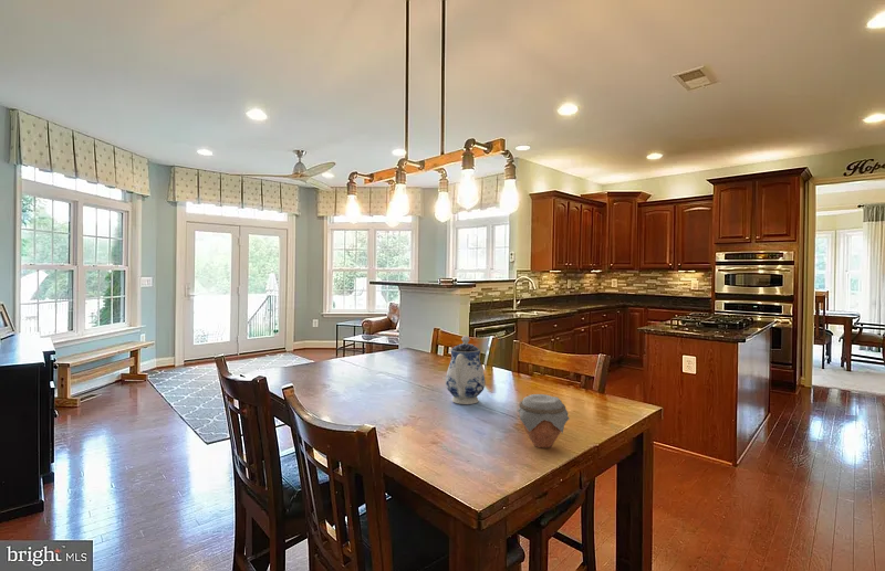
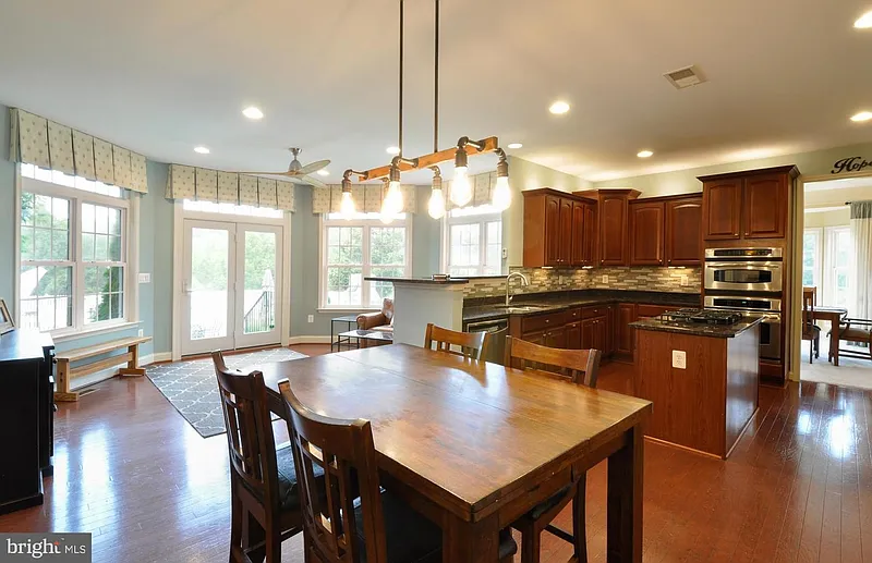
- teapot [445,335,486,405]
- jar [517,393,571,450]
